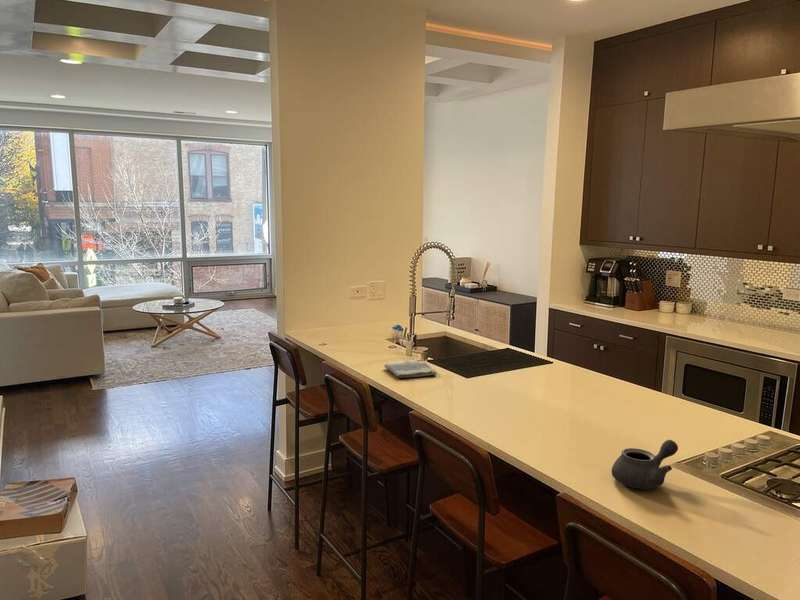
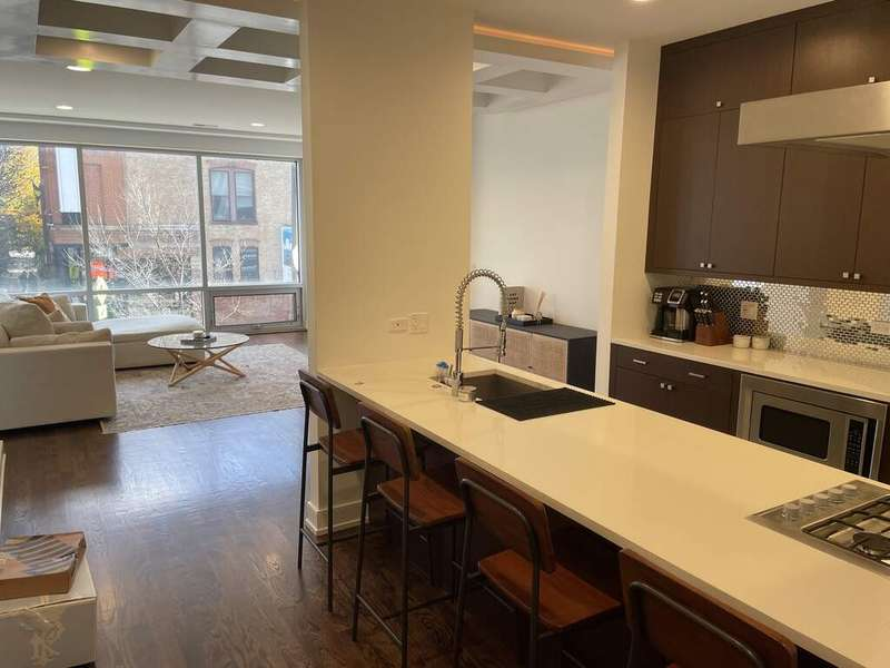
- teapot [611,439,679,490]
- dish towel [383,358,438,379]
